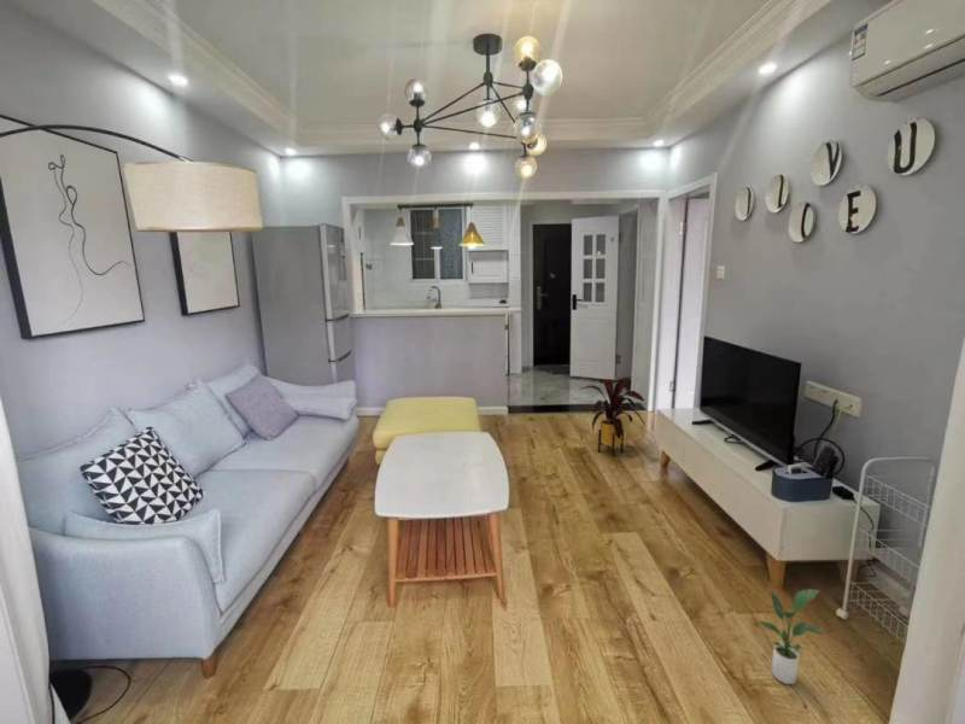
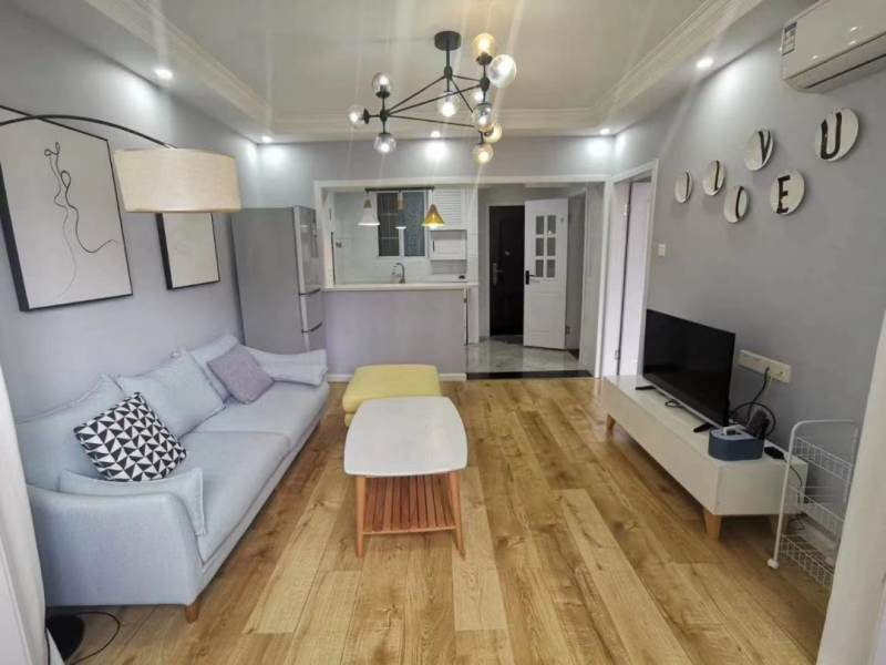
- house plant [578,375,648,457]
- potted plant [758,588,826,685]
